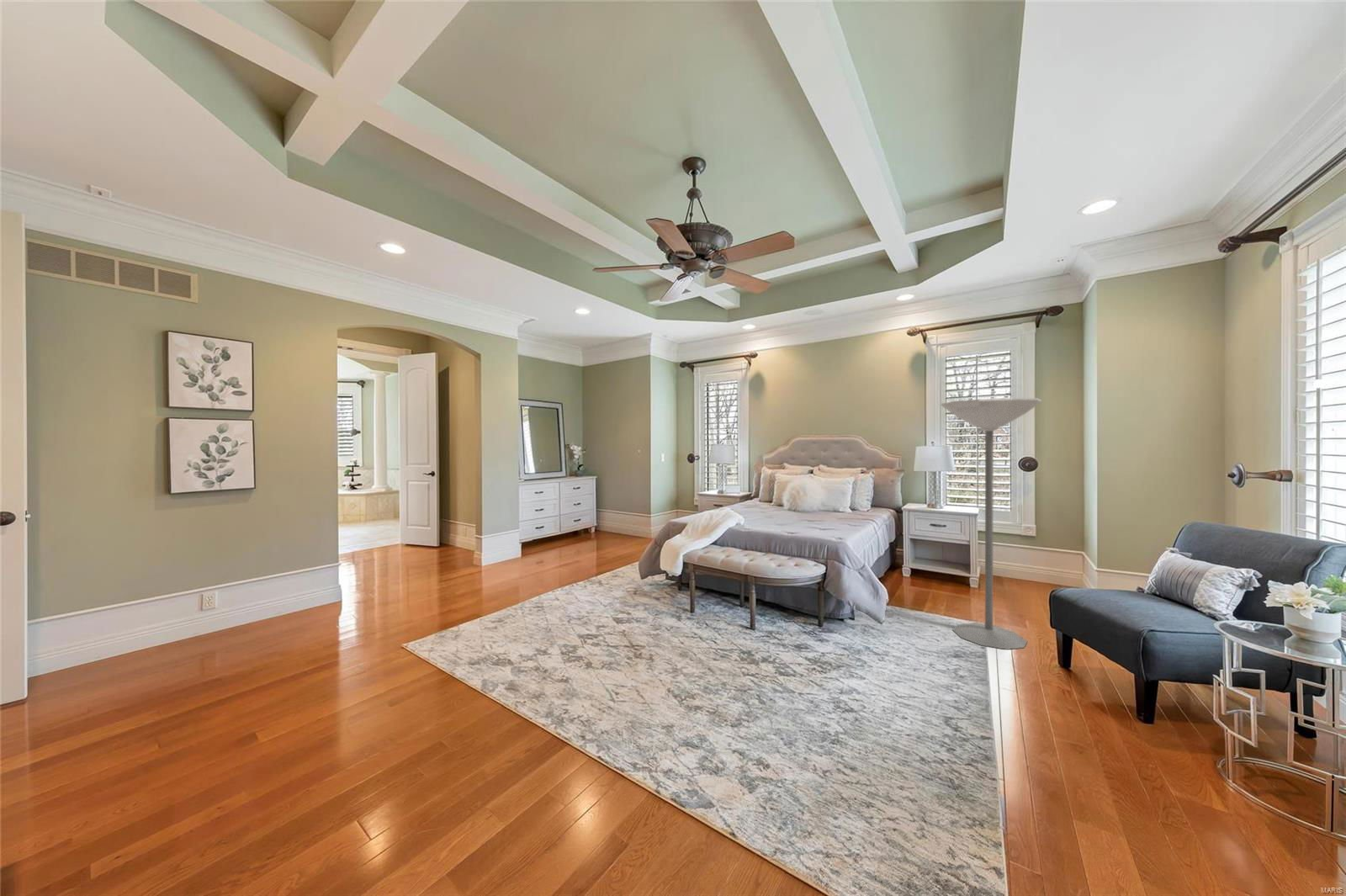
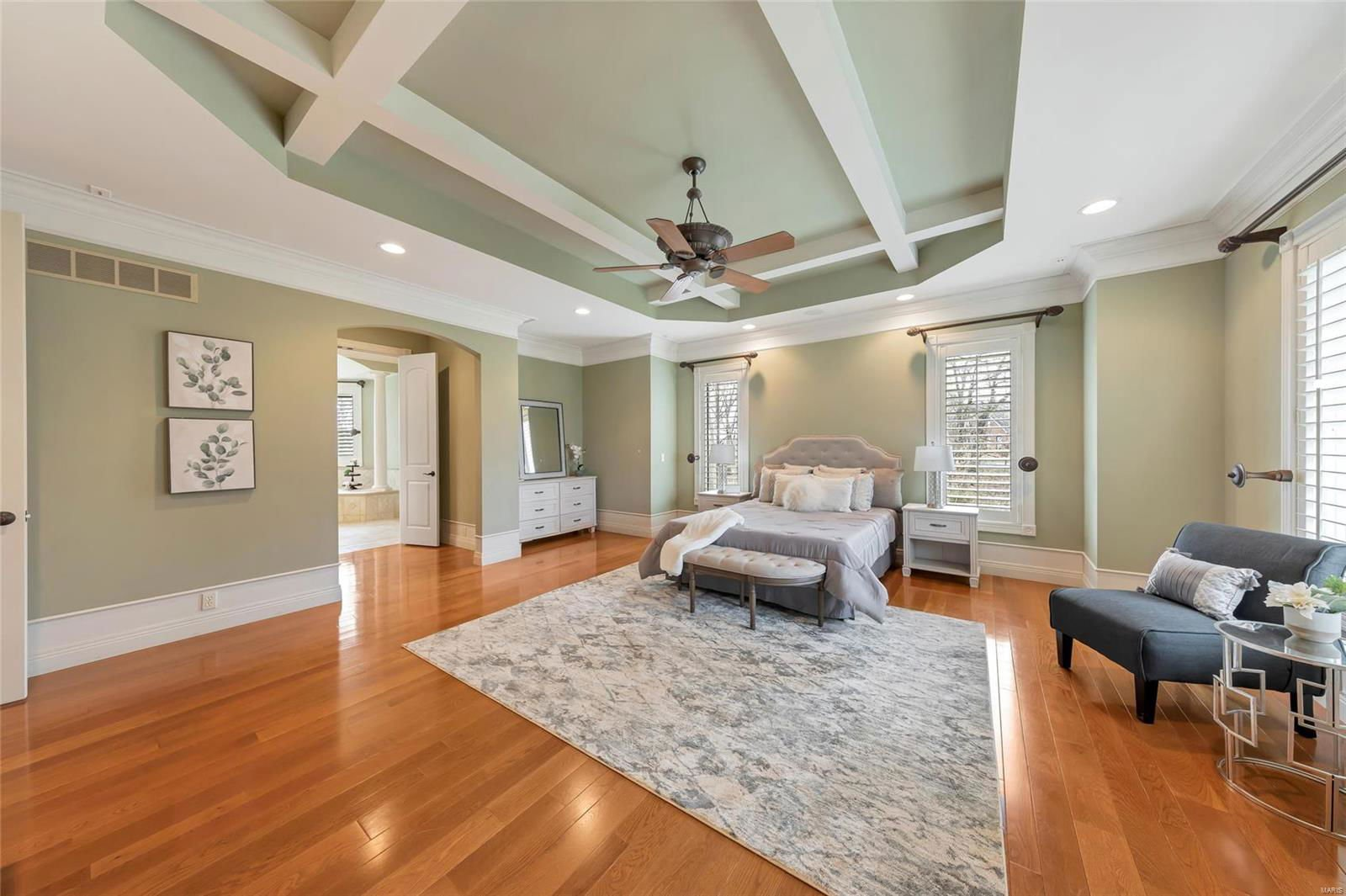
- floor lamp [941,397,1042,650]
